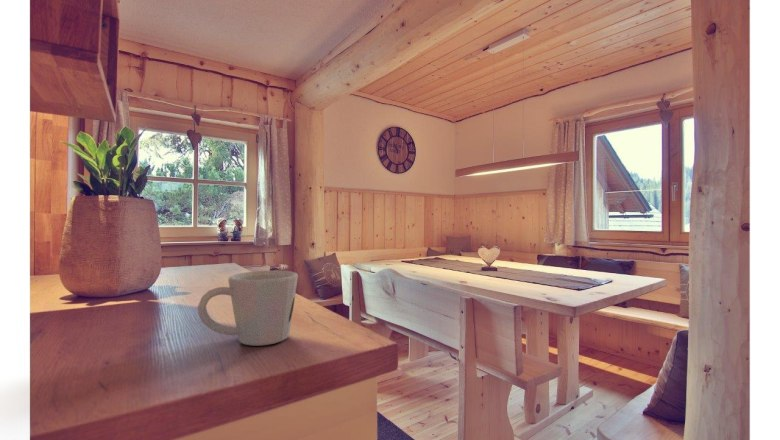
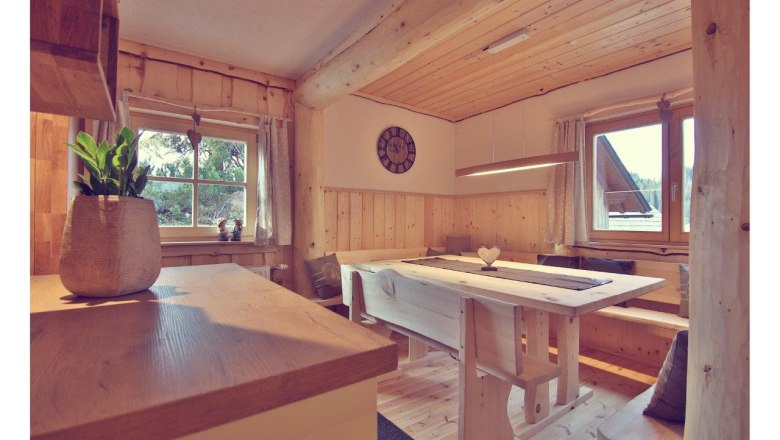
- mug [196,270,299,347]
